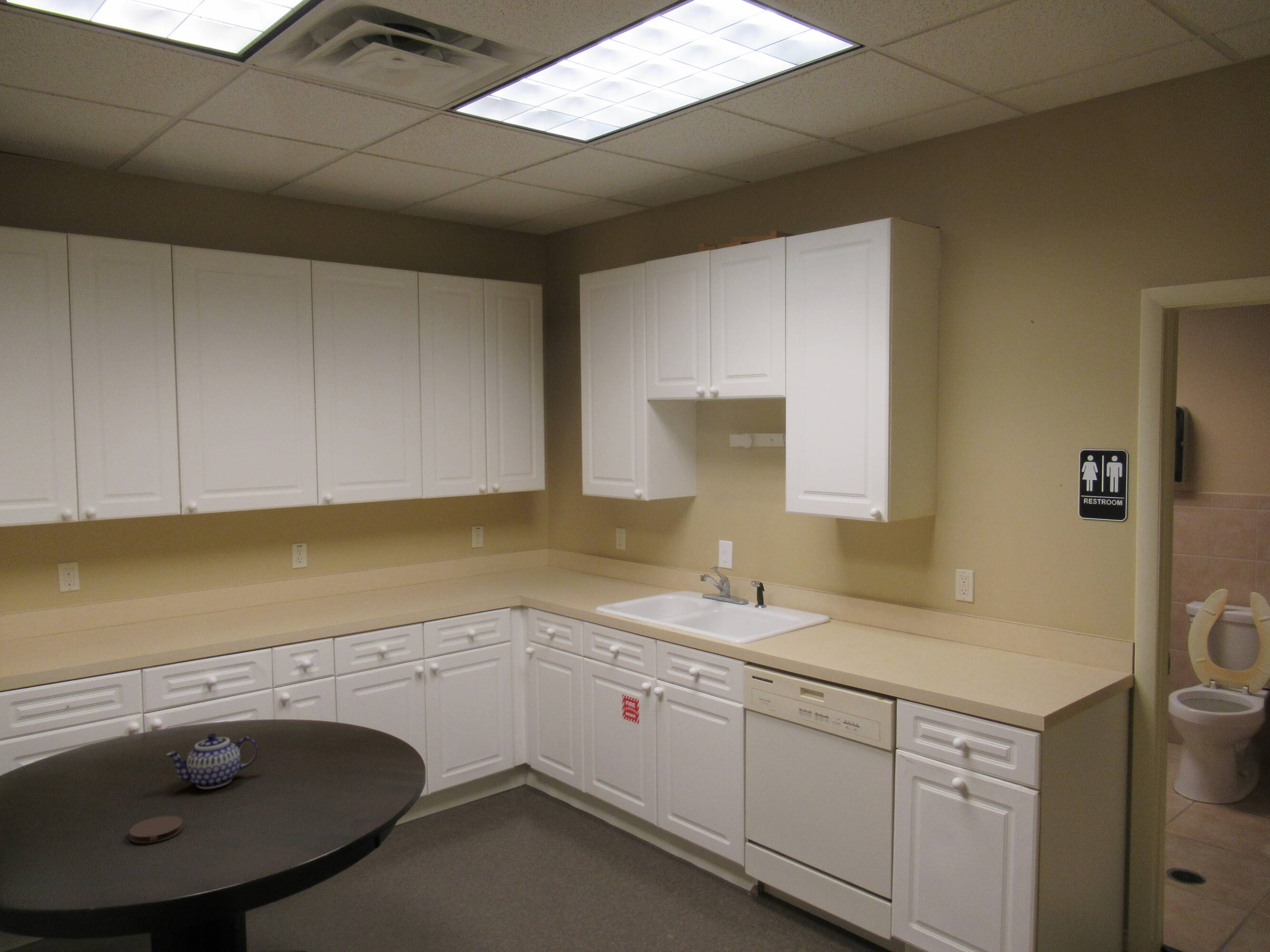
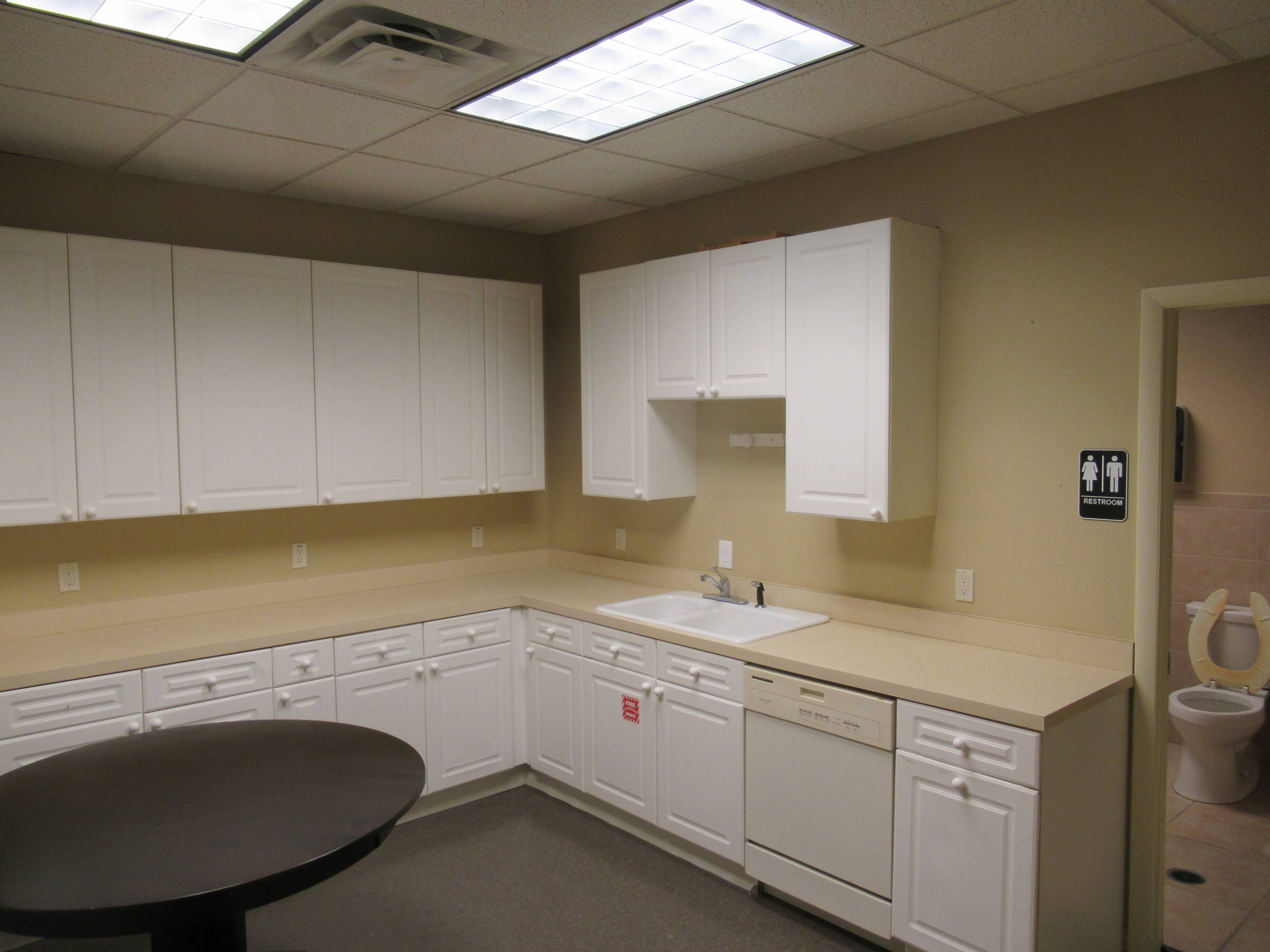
- teapot [165,733,258,789]
- coaster [129,815,183,844]
